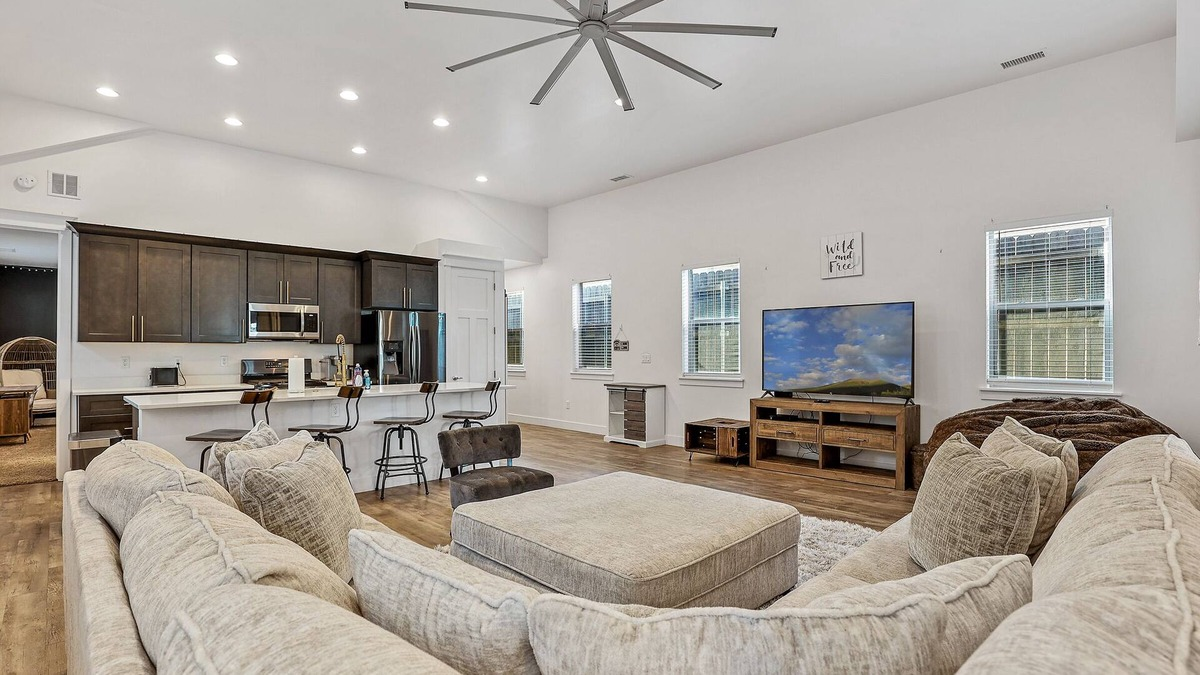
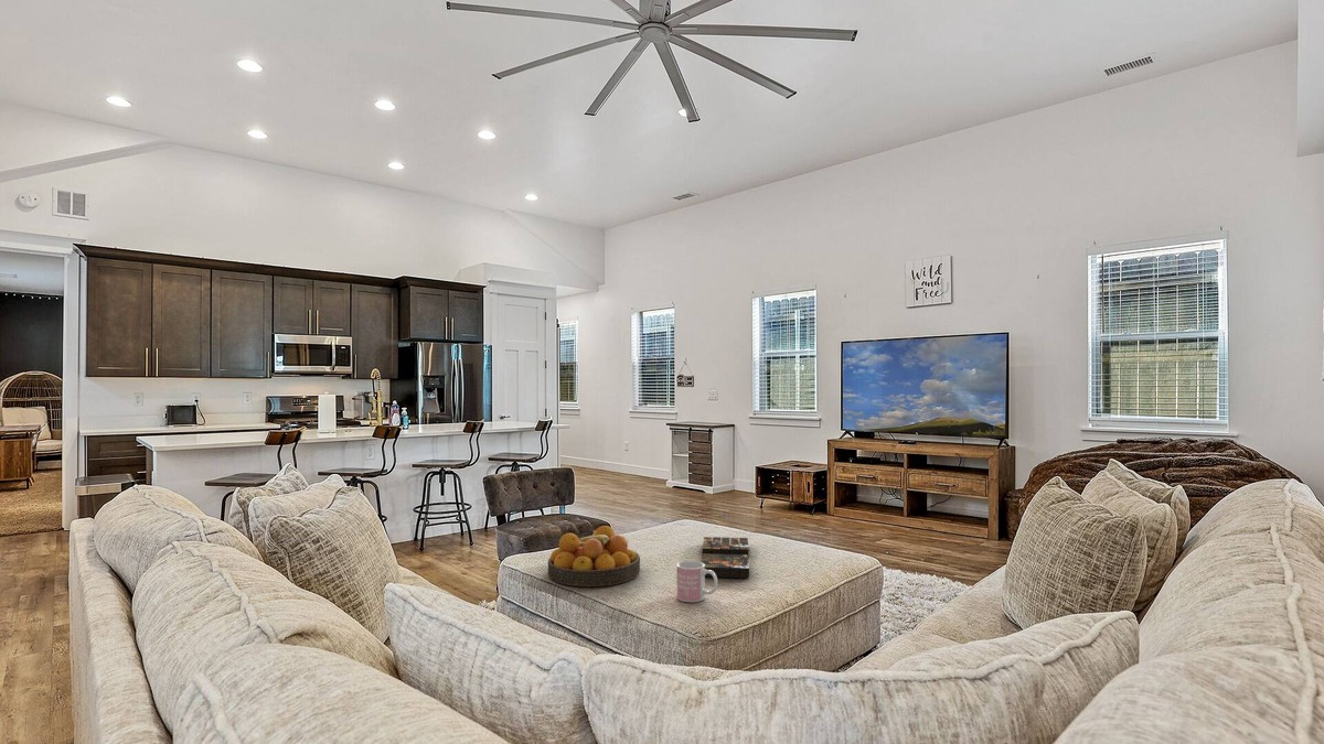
+ mug [676,560,718,603]
+ fruit bowl [547,525,641,587]
+ board game [701,536,750,579]
